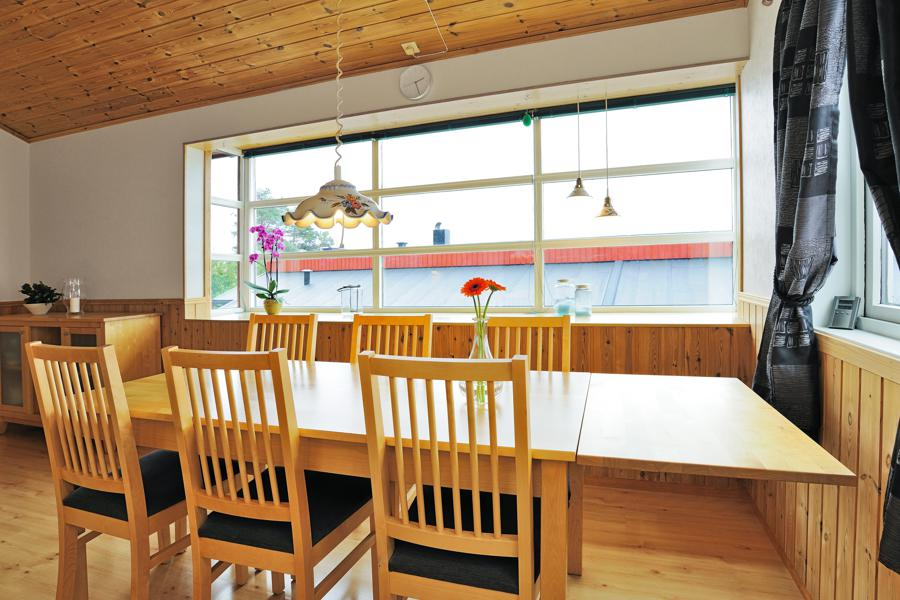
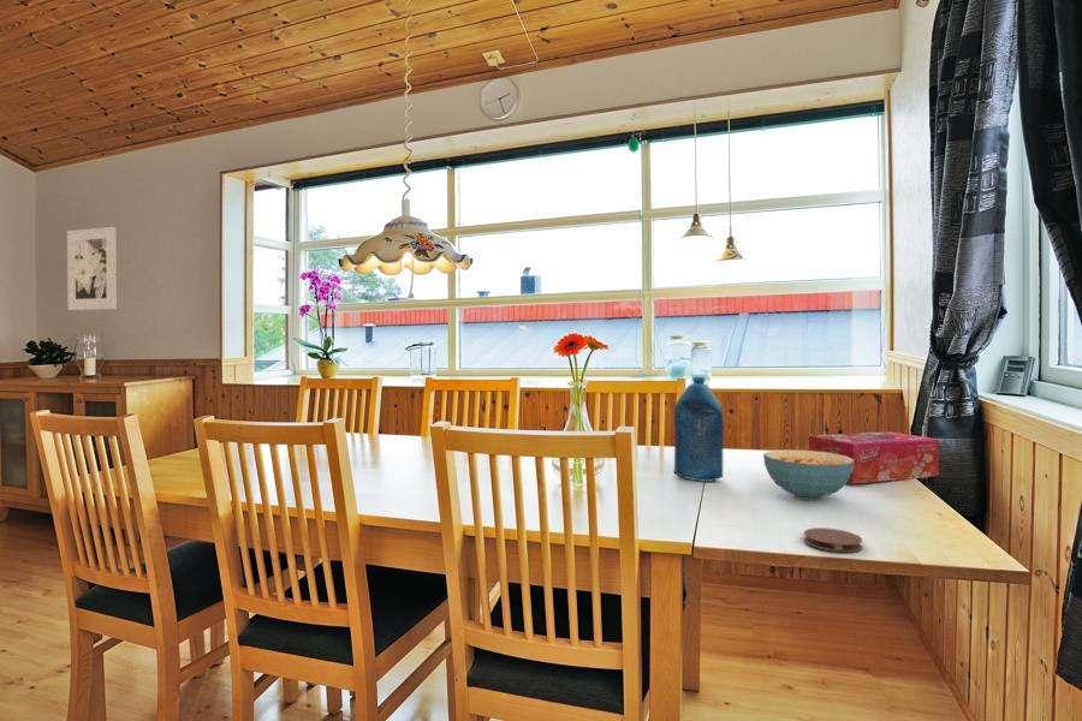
+ bottle [673,376,725,483]
+ cereal bowl [762,448,855,501]
+ tissue box [808,430,940,484]
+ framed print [66,226,118,311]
+ coaster [803,526,863,553]
